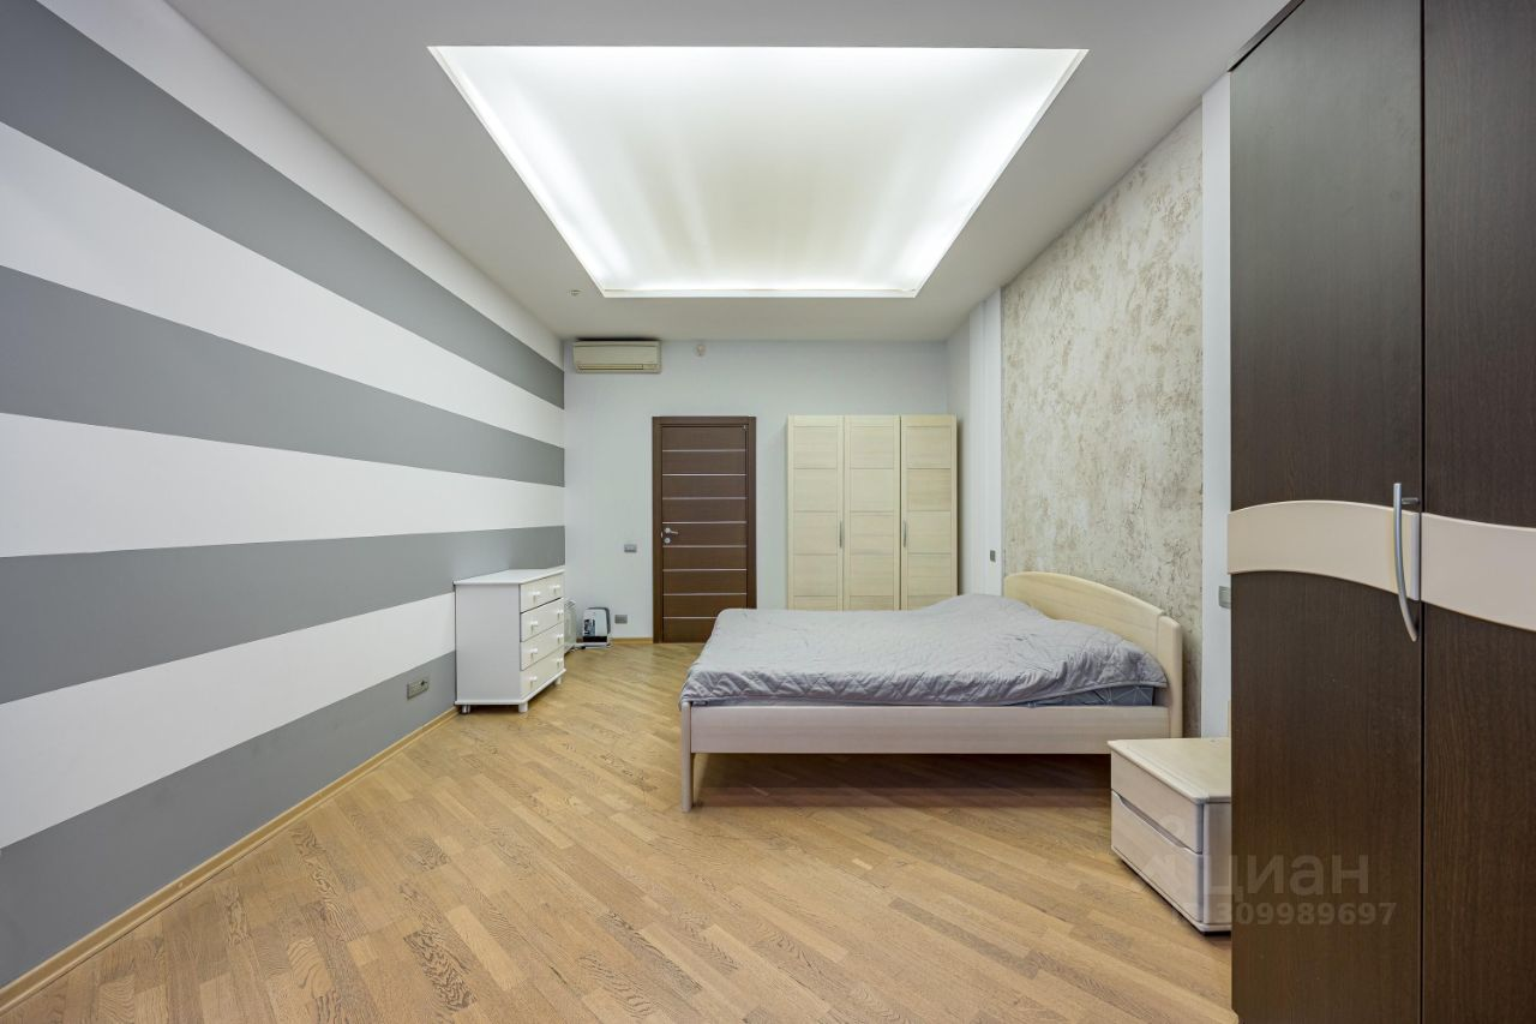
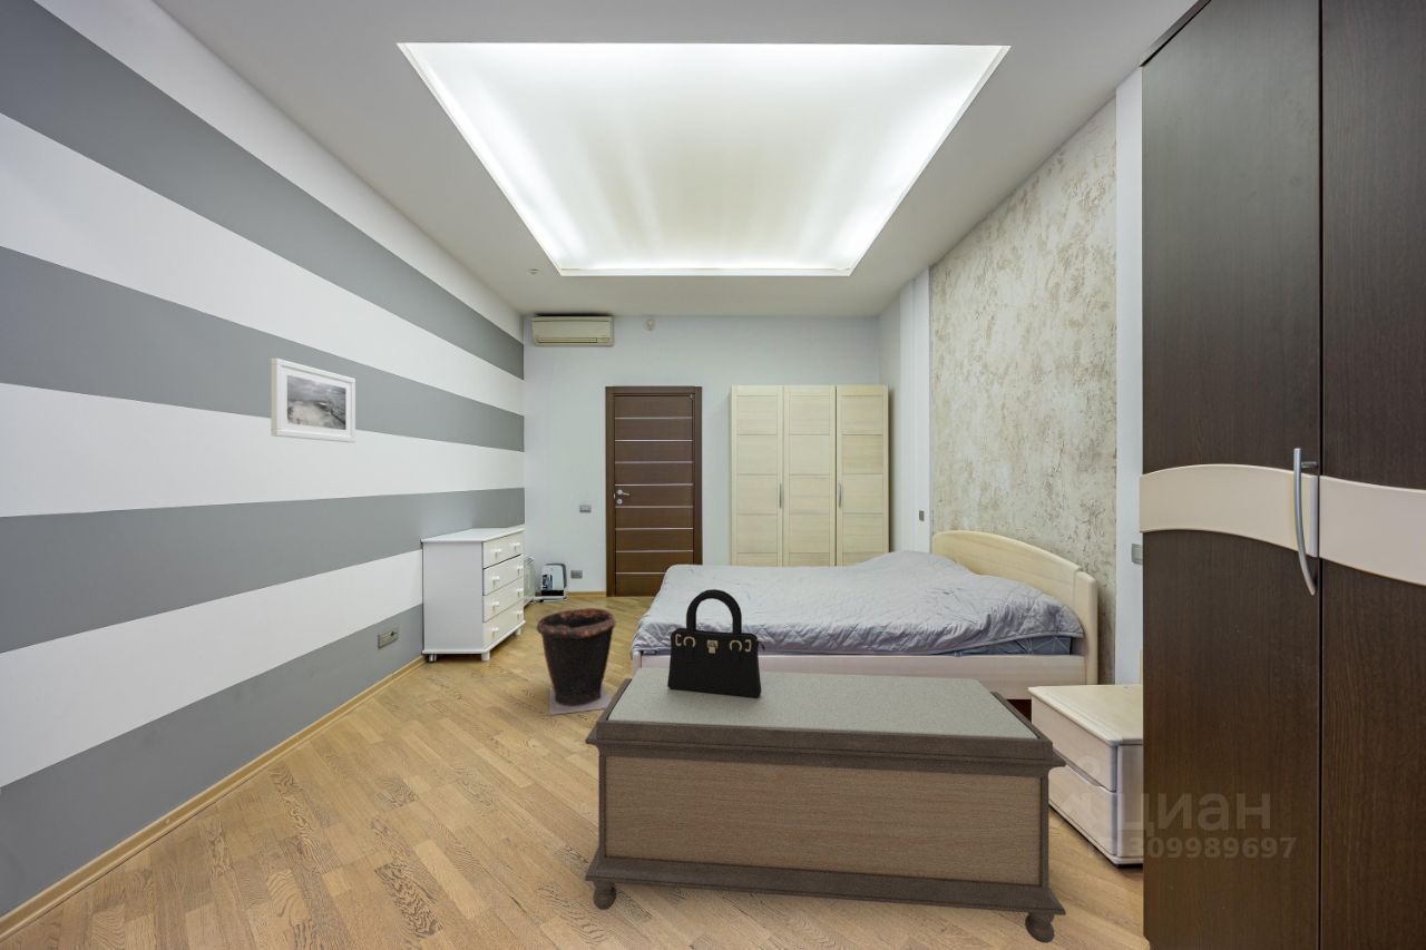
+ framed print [270,358,356,443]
+ waste bin [535,607,617,716]
+ handbag [667,588,766,698]
+ bench [584,667,1067,944]
